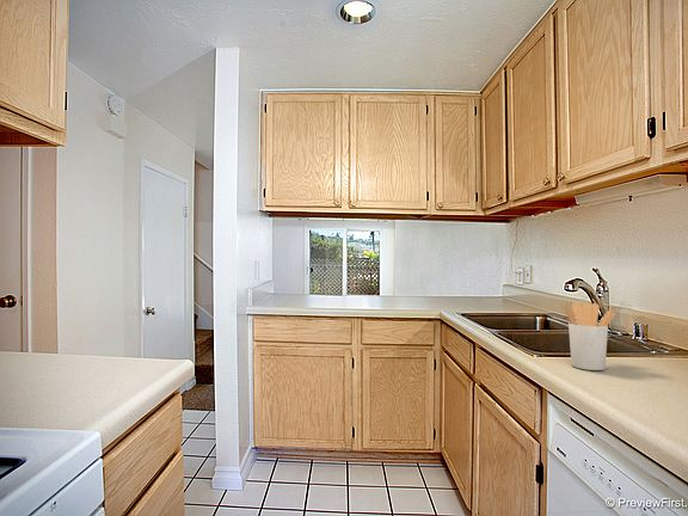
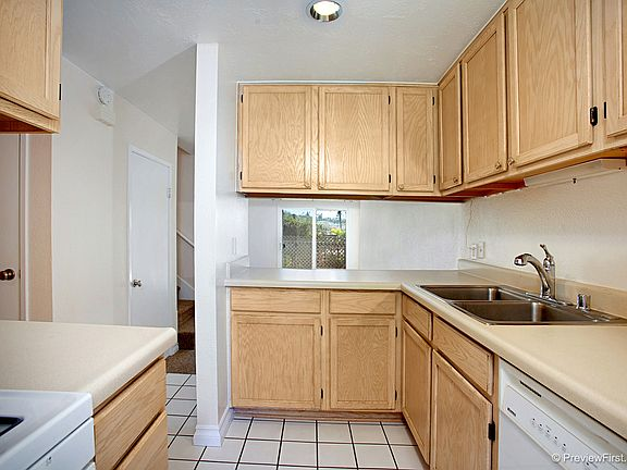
- utensil holder [564,301,616,371]
